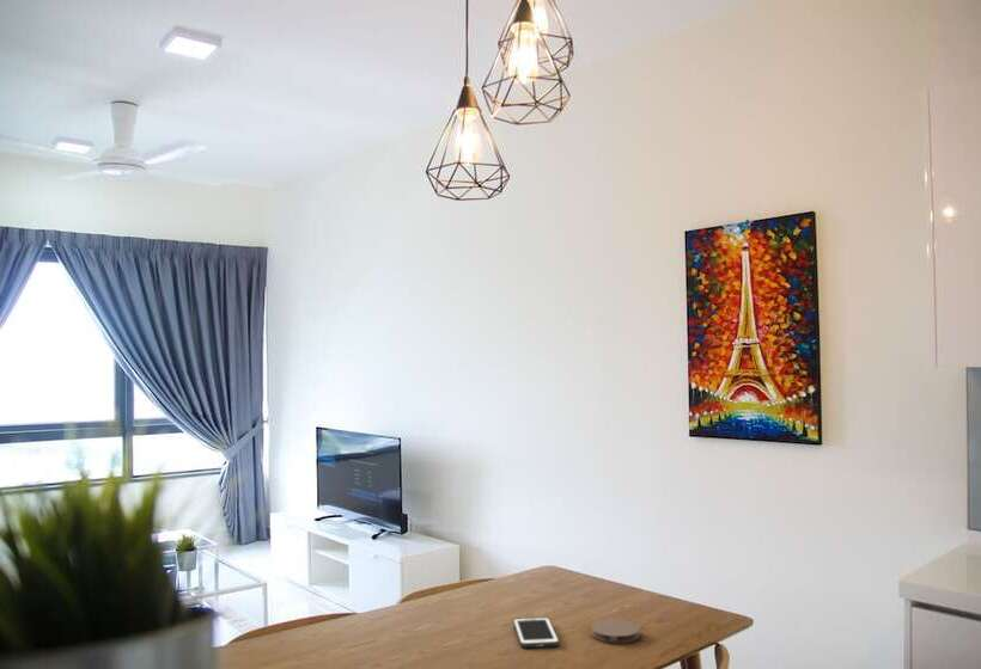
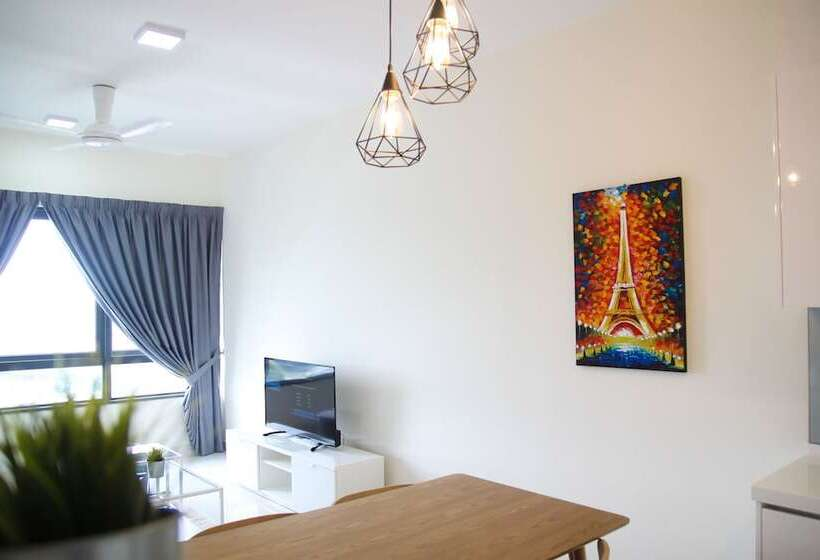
- coaster [590,618,641,644]
- cell phone [512,616,560,649]
